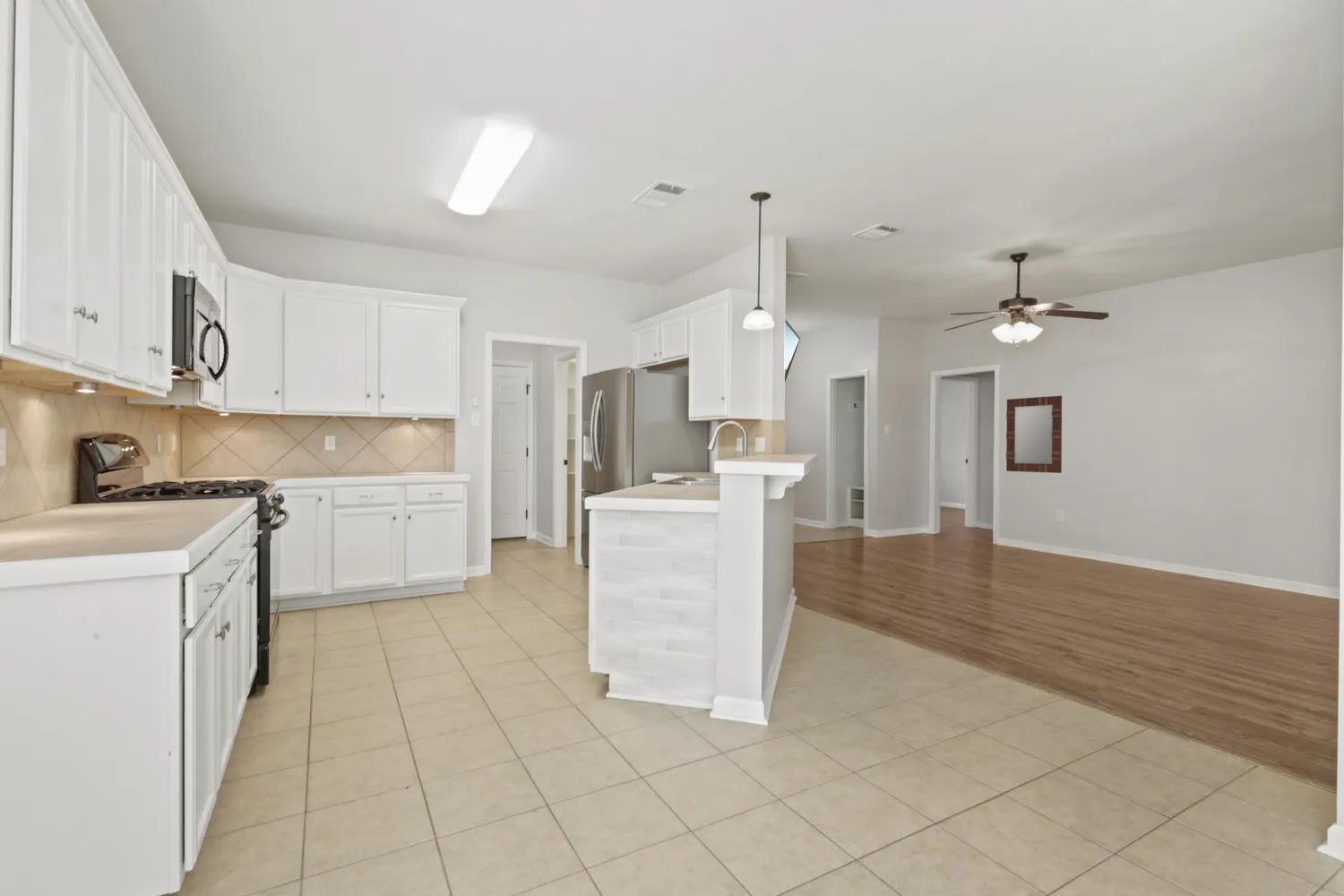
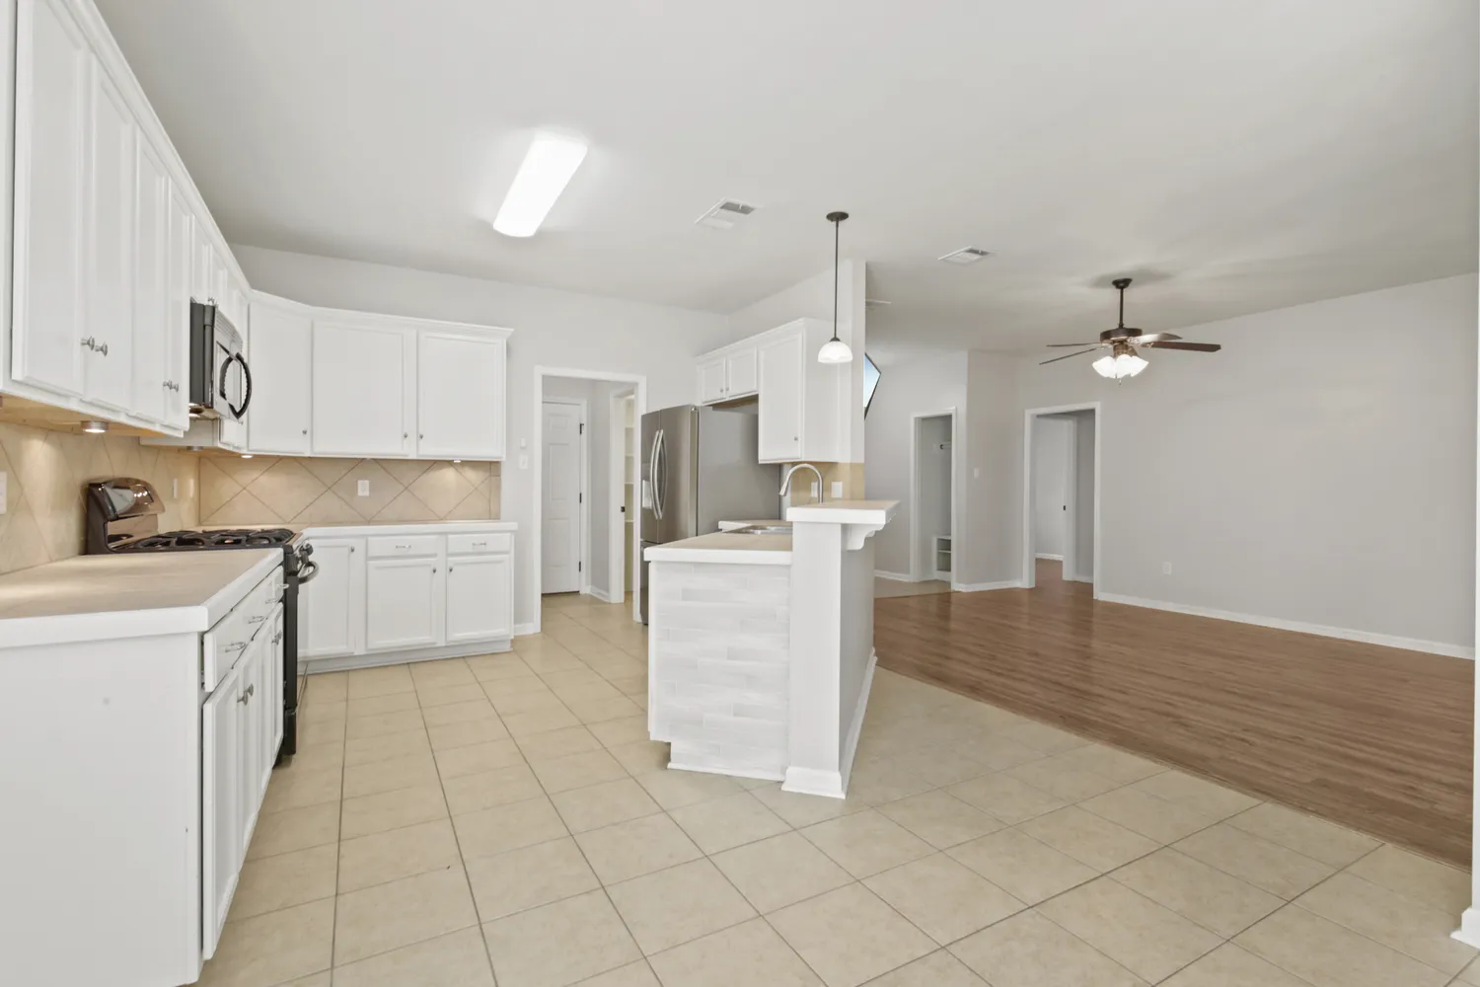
- home mirror [1005,395,1063,474]
